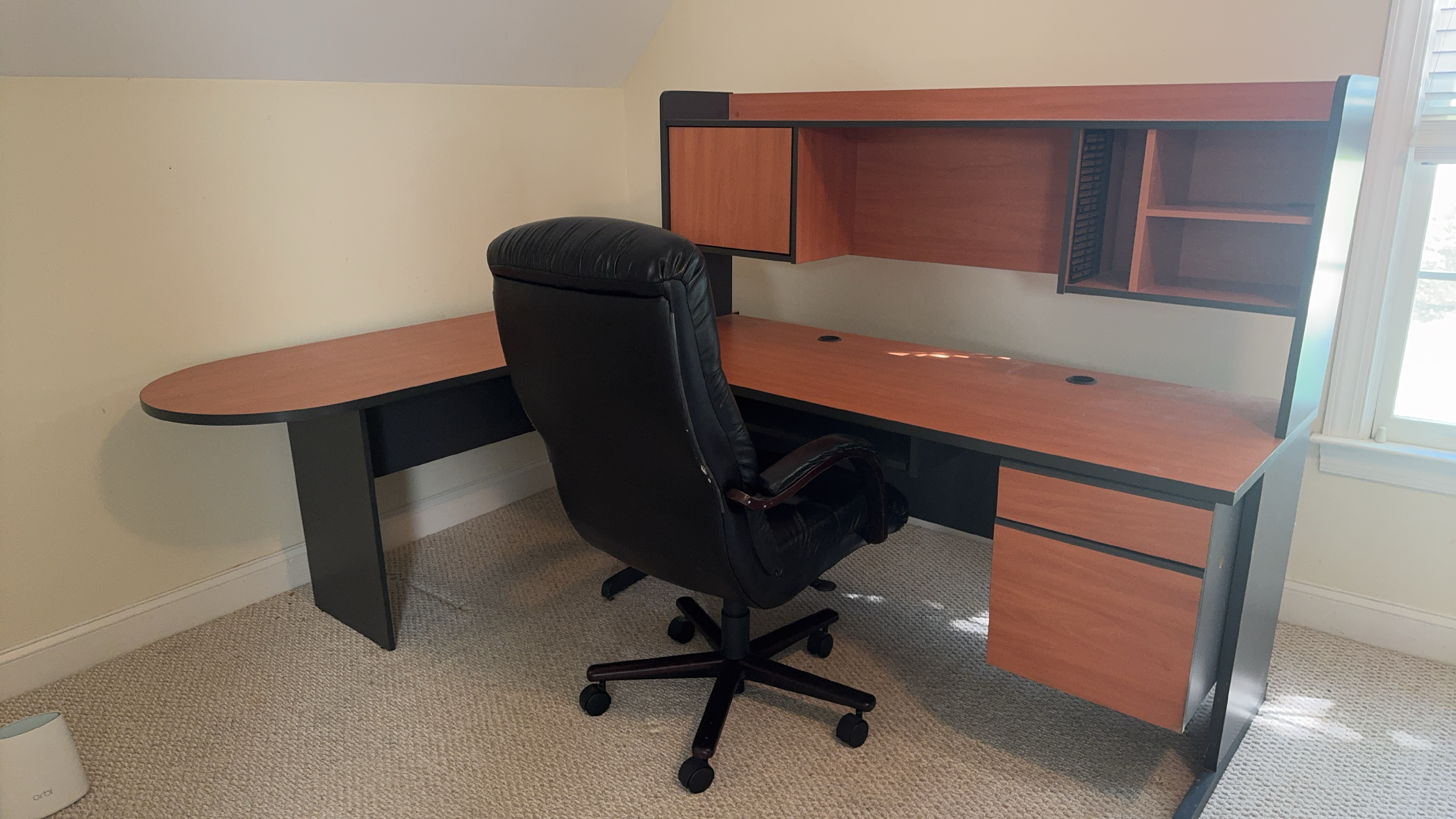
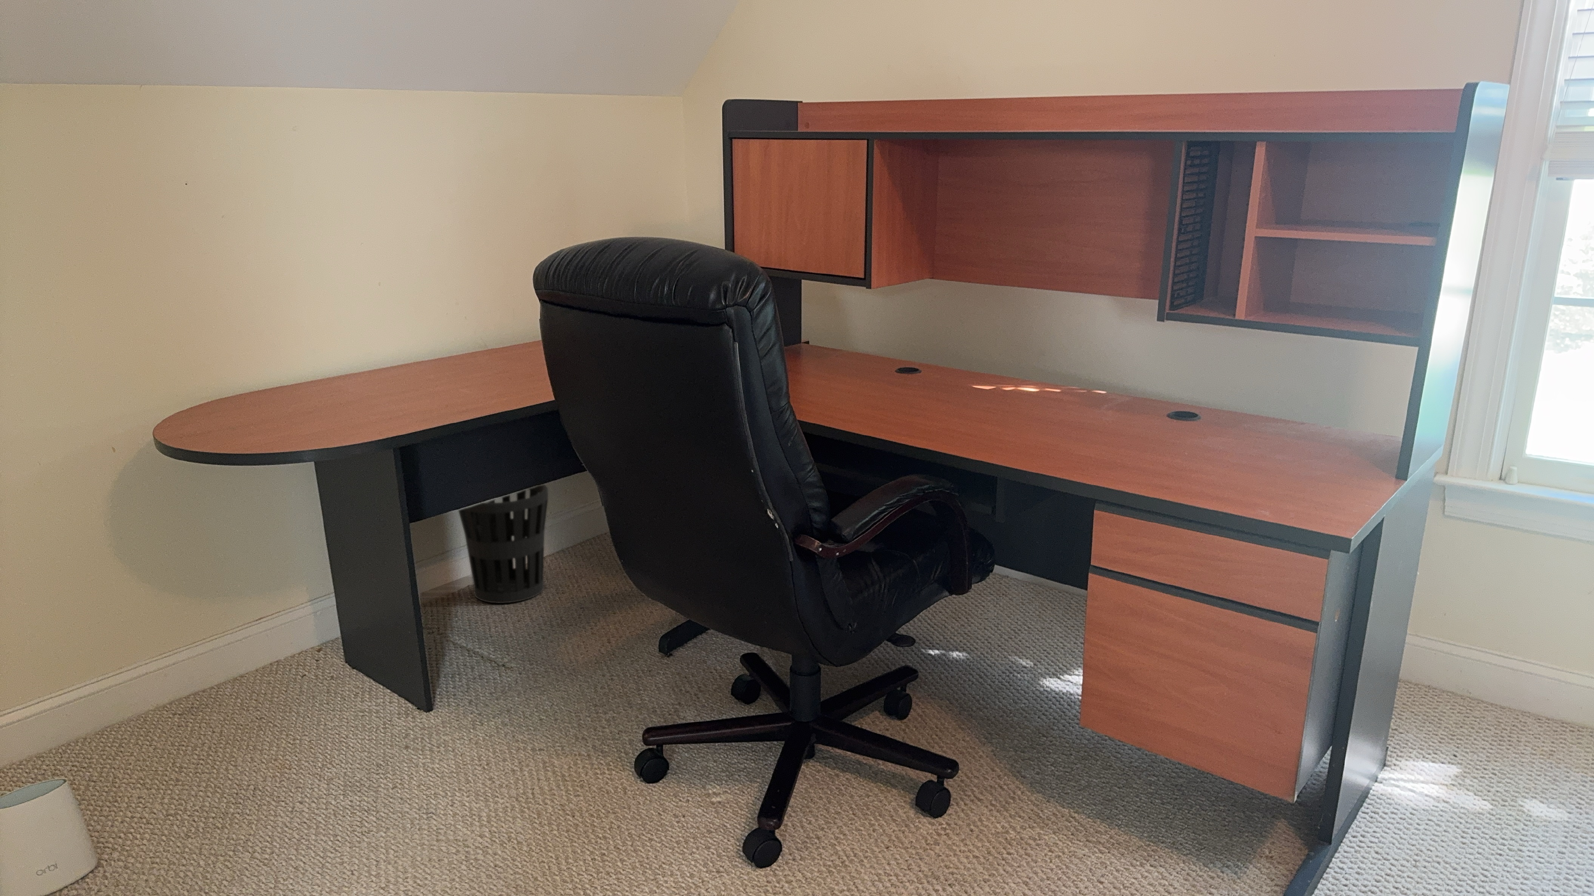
+ wastebasket [458,485,548,604]
